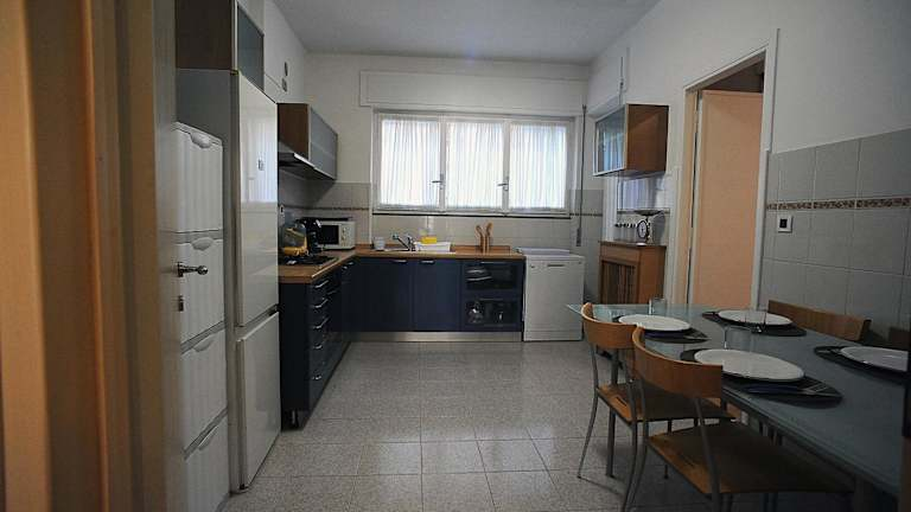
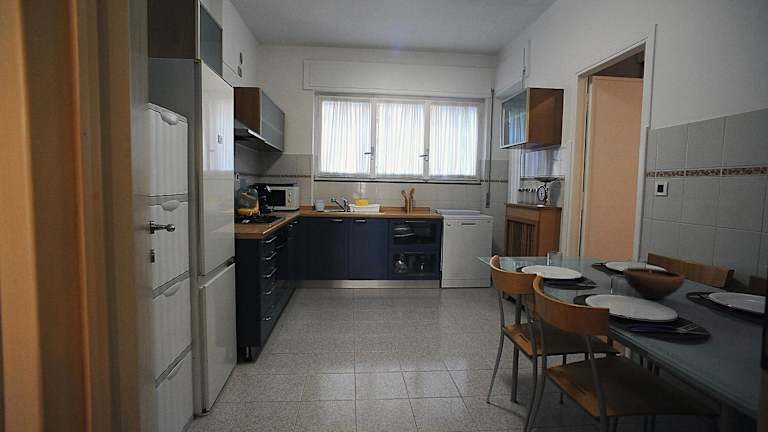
+ bowl [622,267,686,300]
